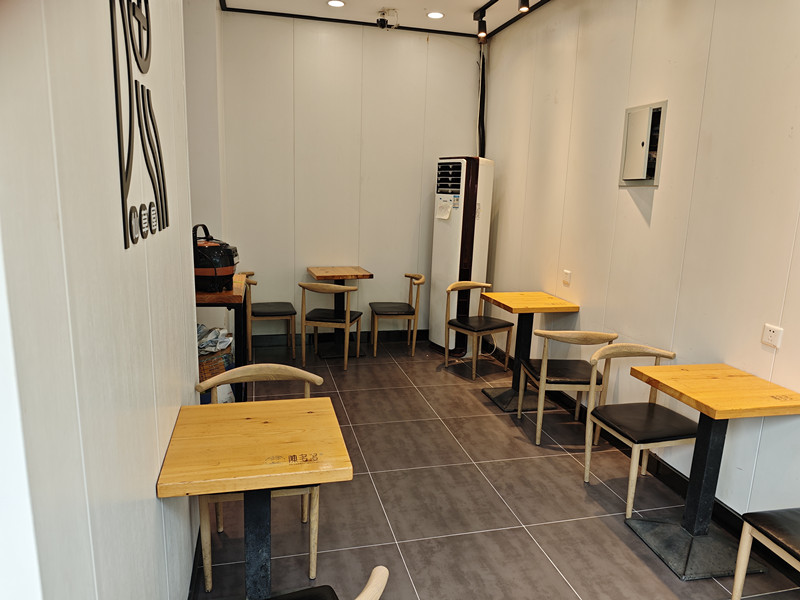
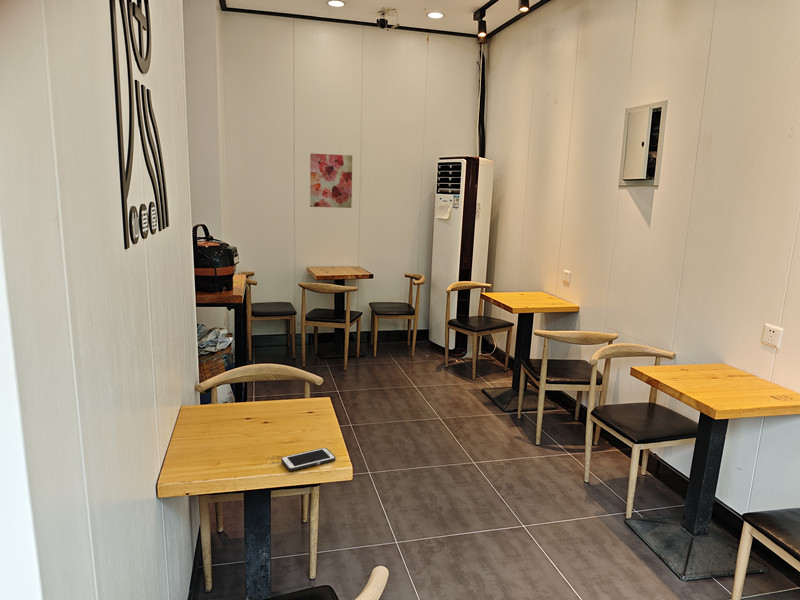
+ wall art [309,153,353,209]
+ cell phone [280,447,336,472]
